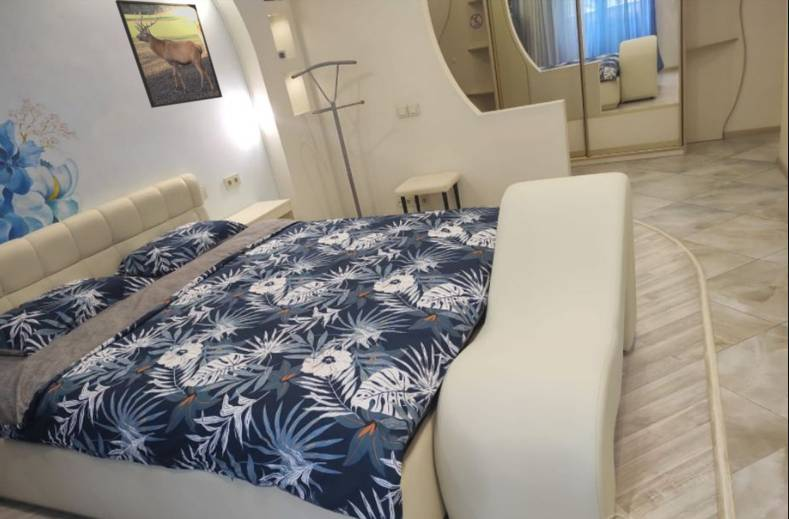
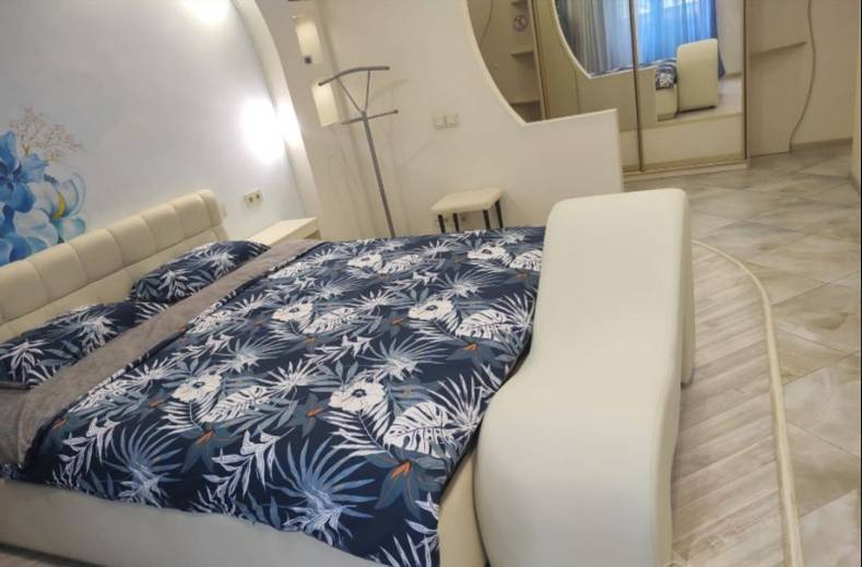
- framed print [114,0,223,109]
